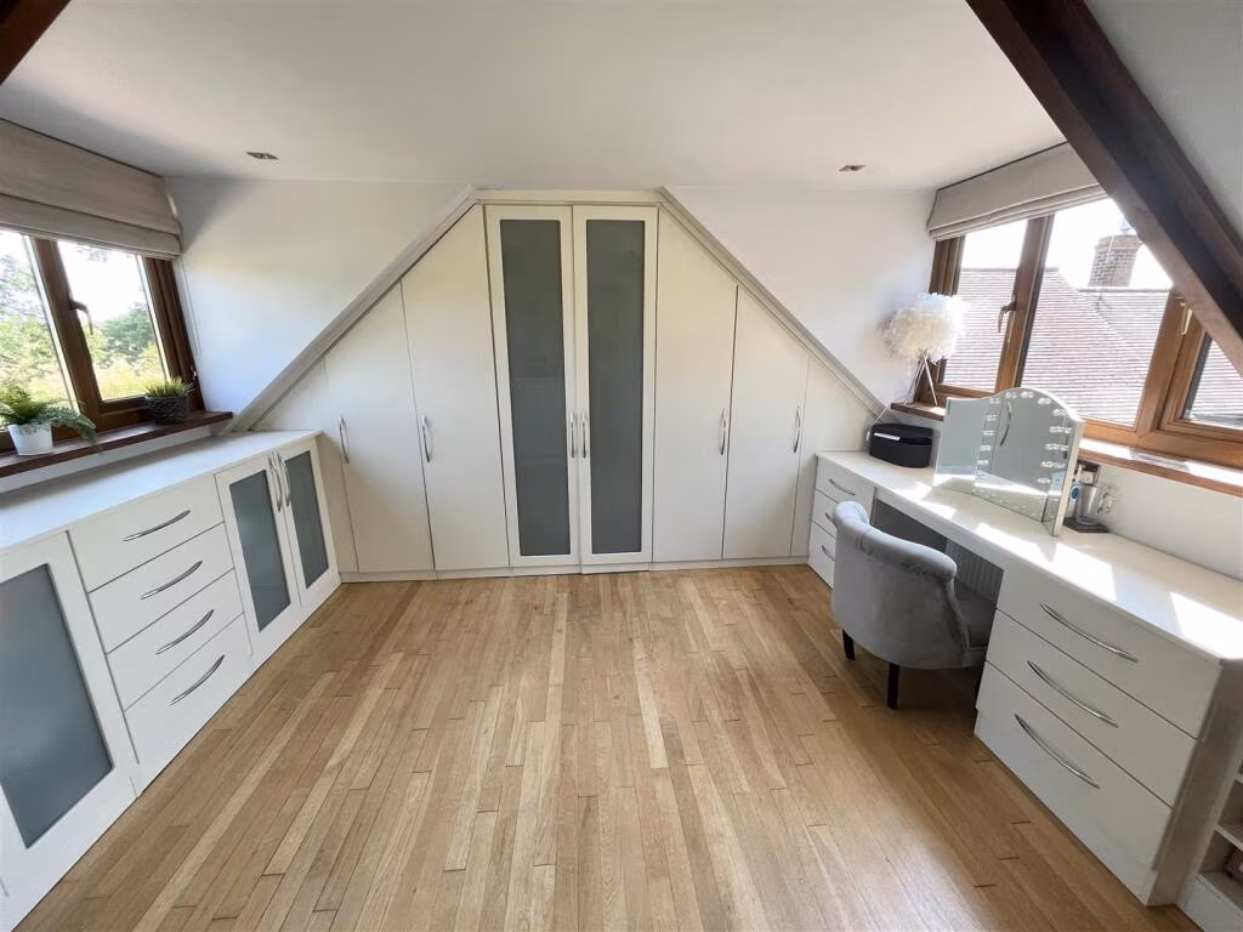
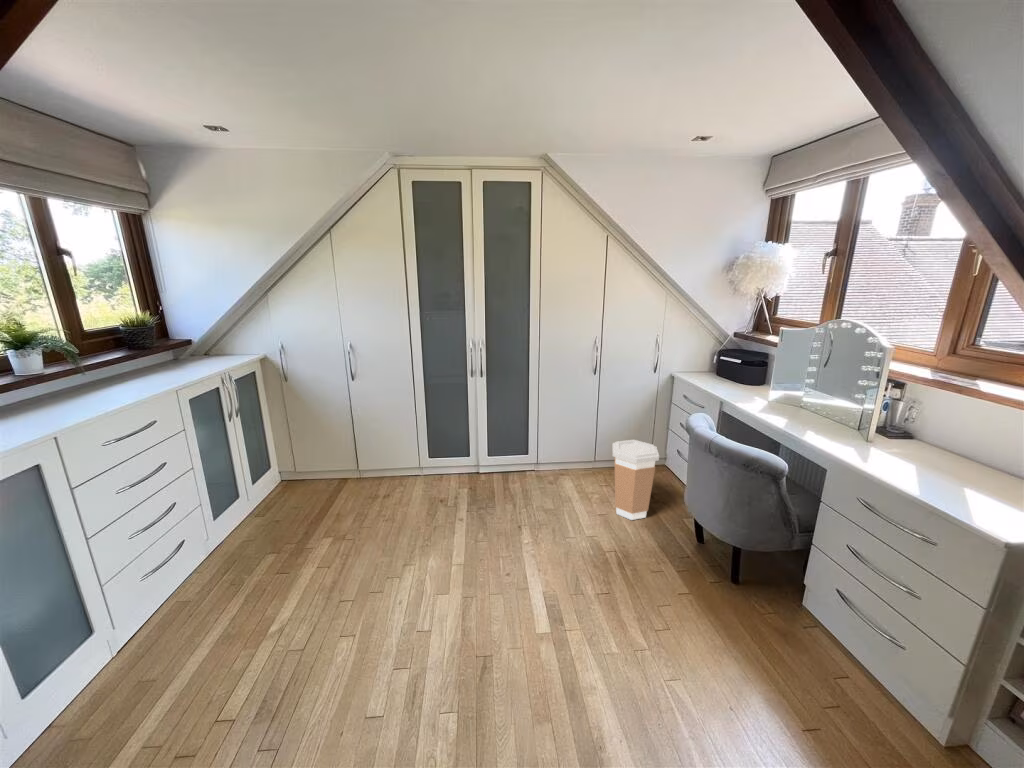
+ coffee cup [612,439,660,521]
